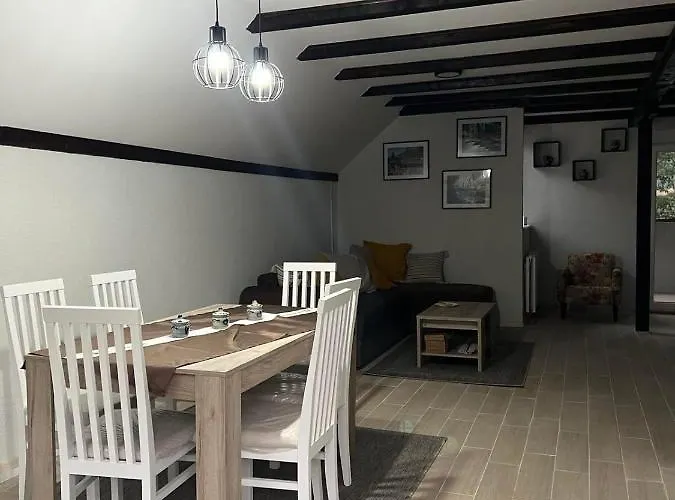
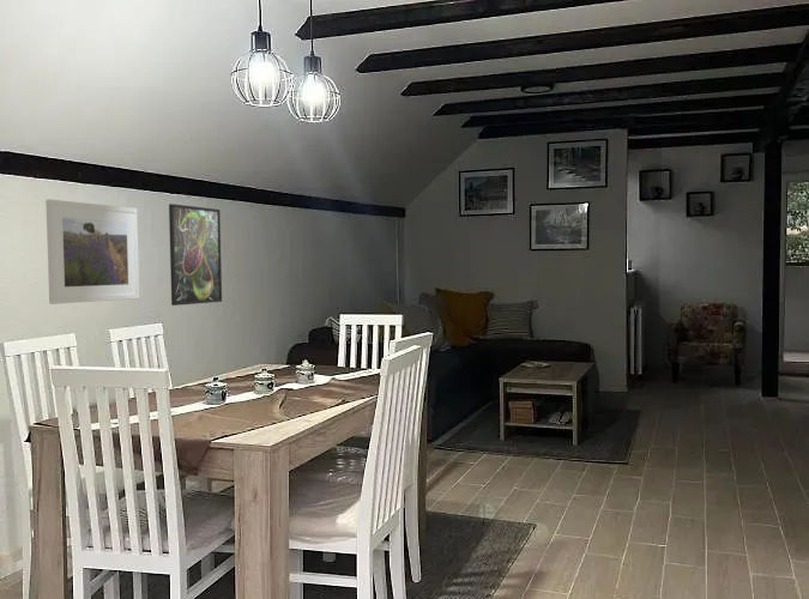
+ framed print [168,202,223,307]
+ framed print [44,199,140,305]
